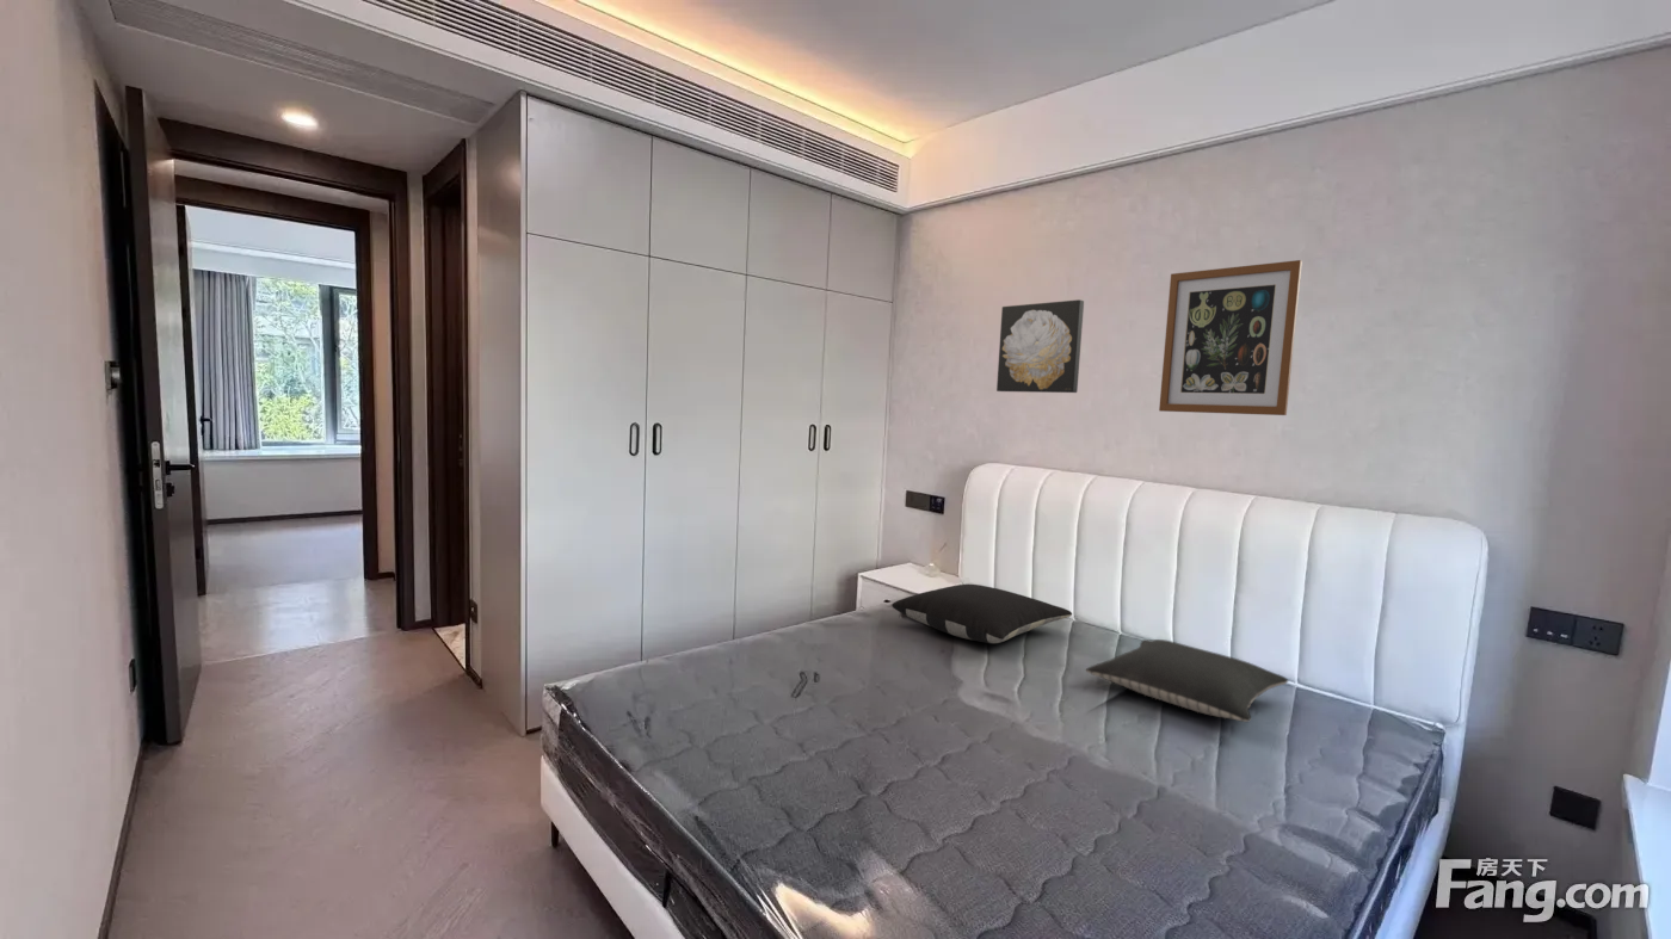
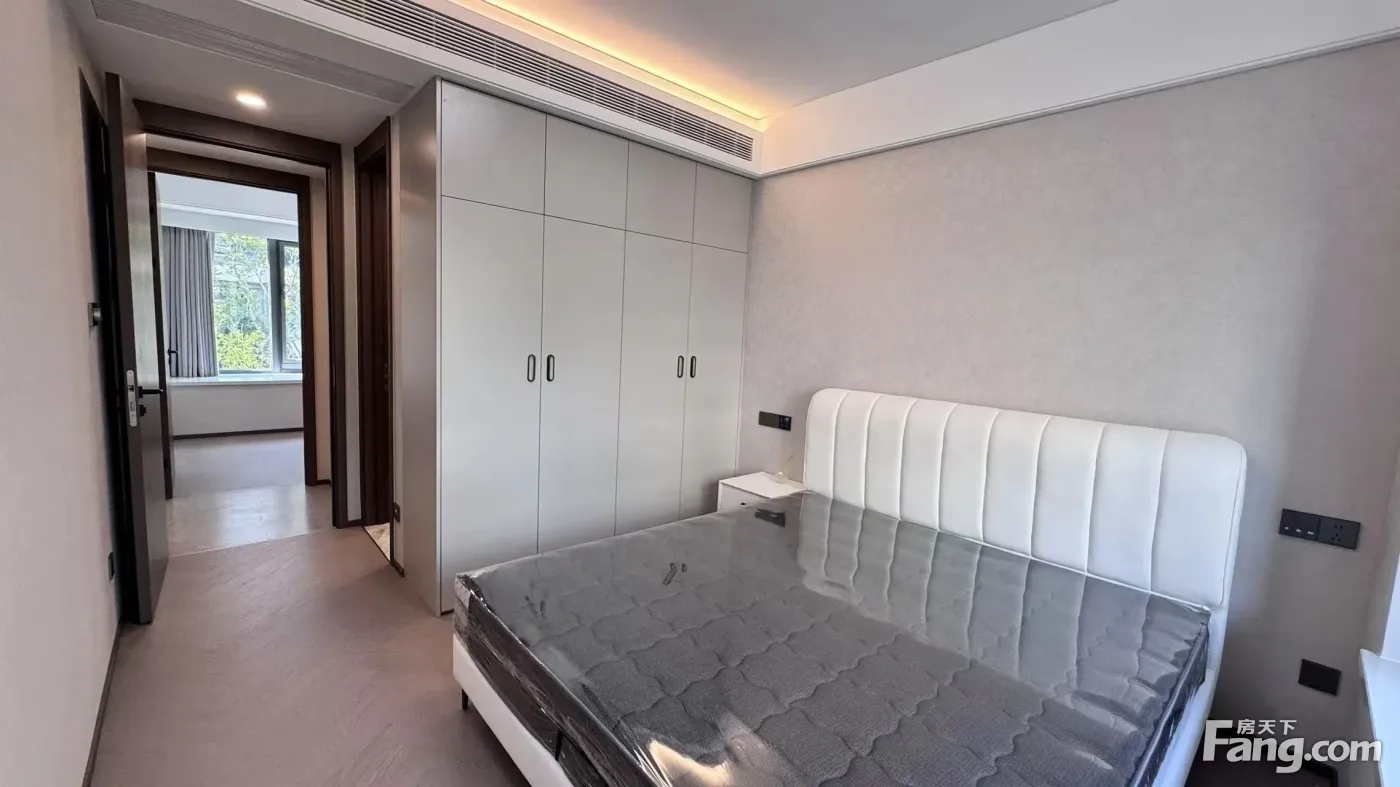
- pillow [1085,638,1289,723]
- wall art [995,298,1085,394]
- wall art [1158,259,1303,416]
- pillow [890,583,1073,644]
